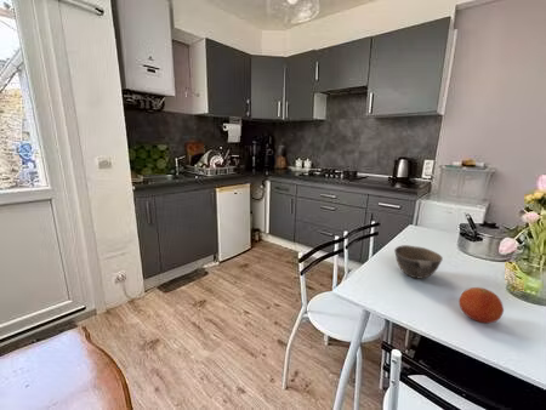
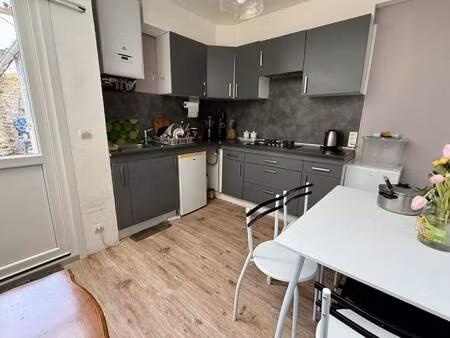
- fruit [459,286,505,324]
- bowl [393,244,444,280]
